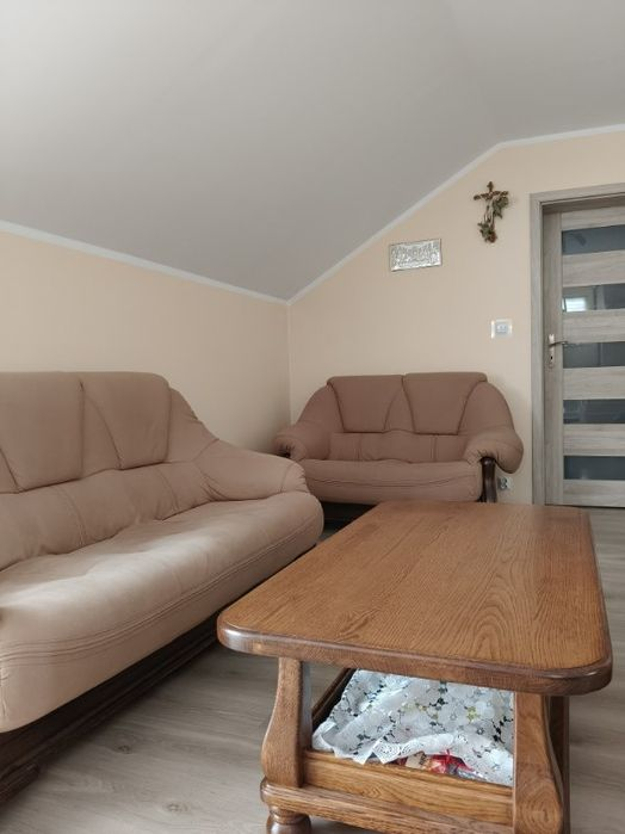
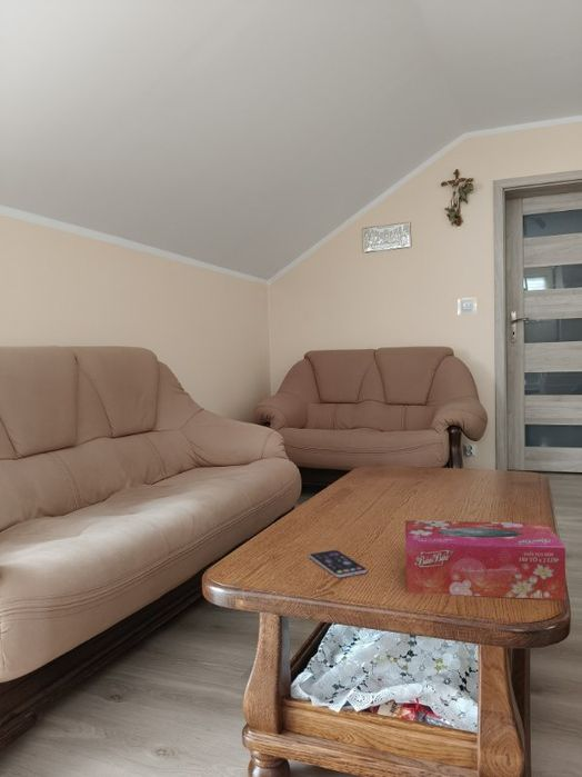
+ tissue box [404,519,566,601]
+ smartphone [308,549,368,578]
